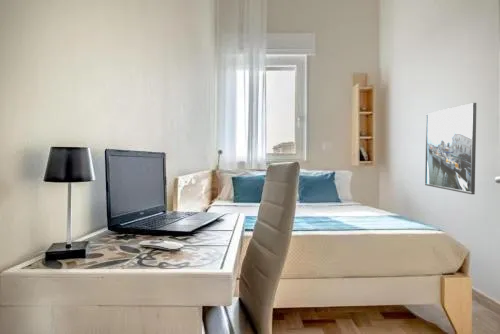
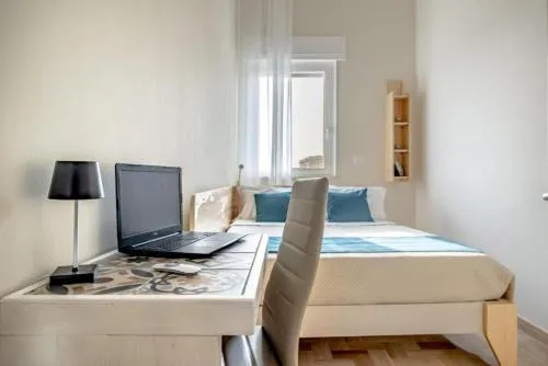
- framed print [424,102,478,195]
